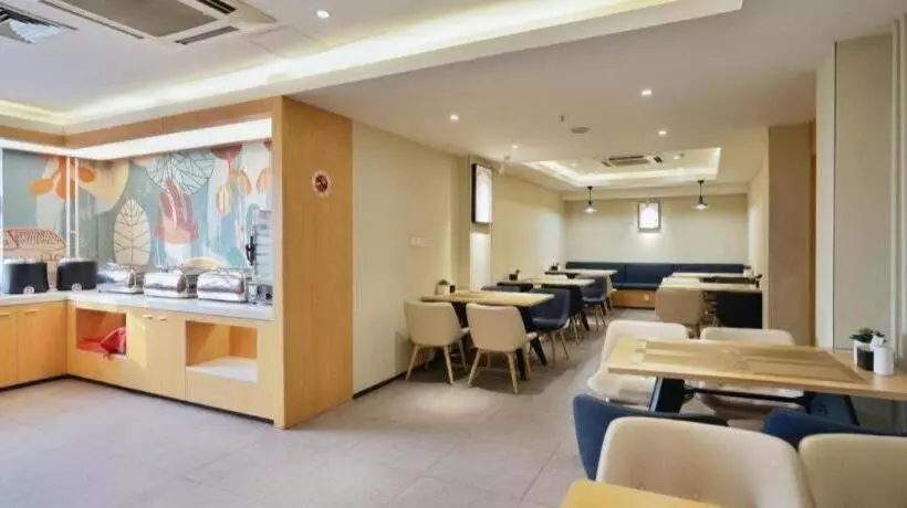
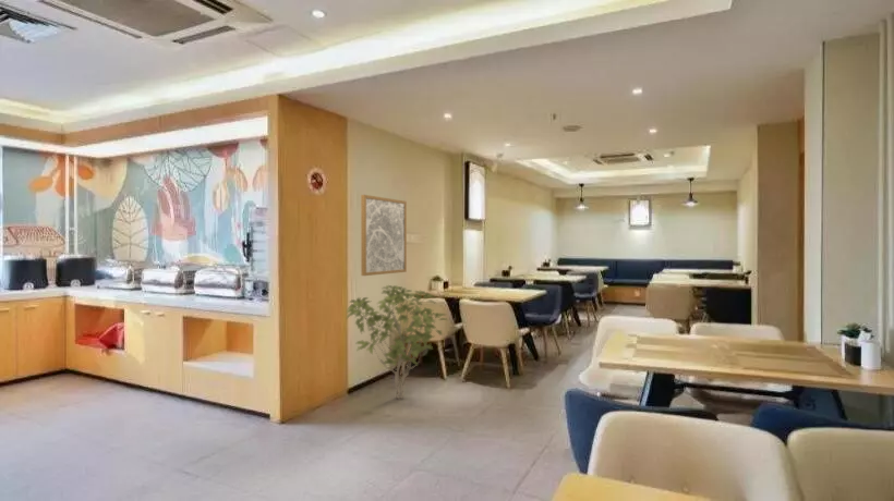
+ wall art [360,194,408,277]
+ shrub [346,284,449,400]
